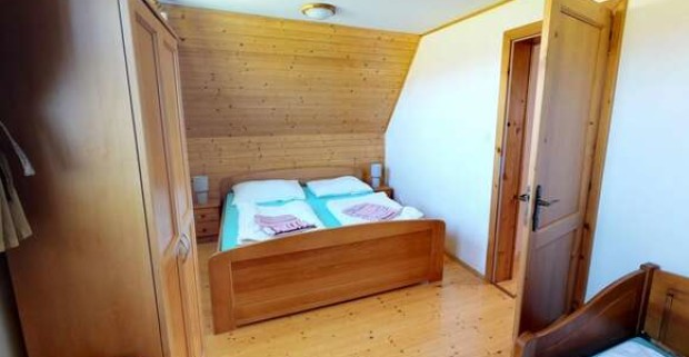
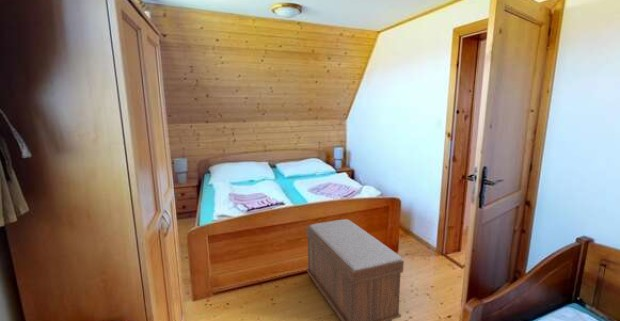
+ bench [305,218,405,321]
